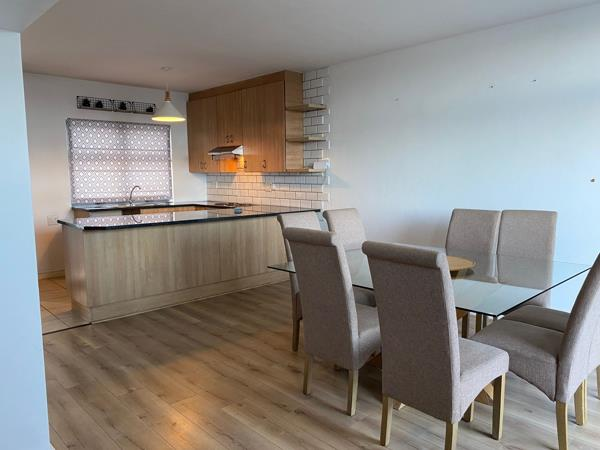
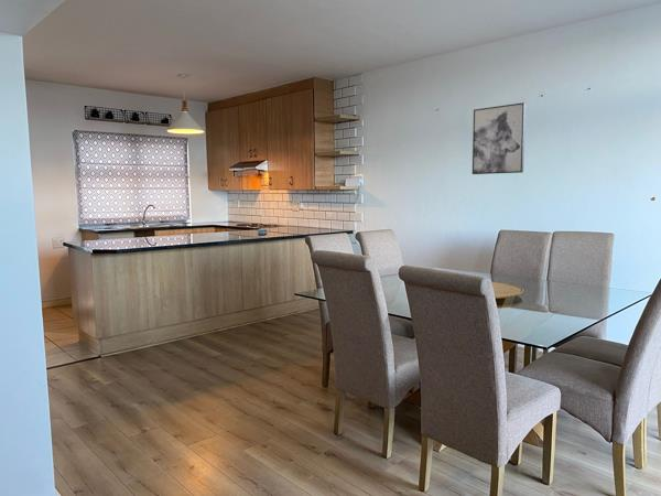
+ wall art [472,101,527,175]
